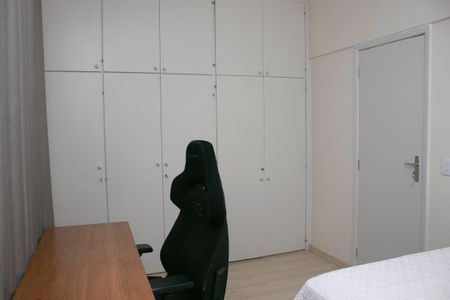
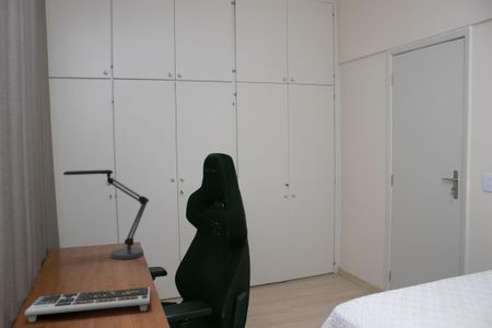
+ desk lamp [62,168,150,260]
+ computer keyboard [24,286,151,323]
